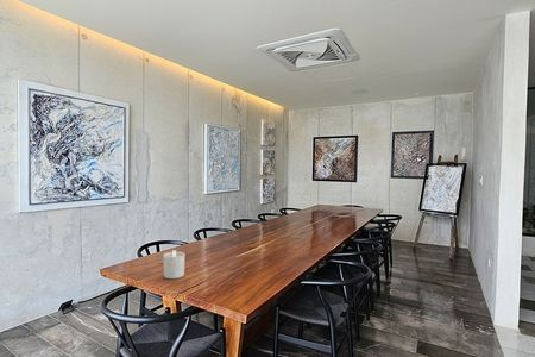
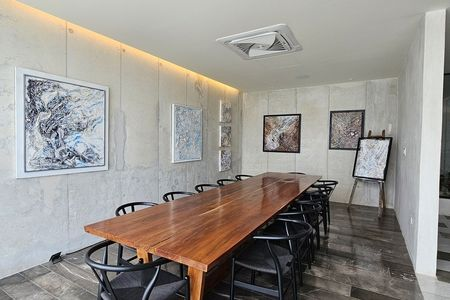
- candle [162,249,187,280]
